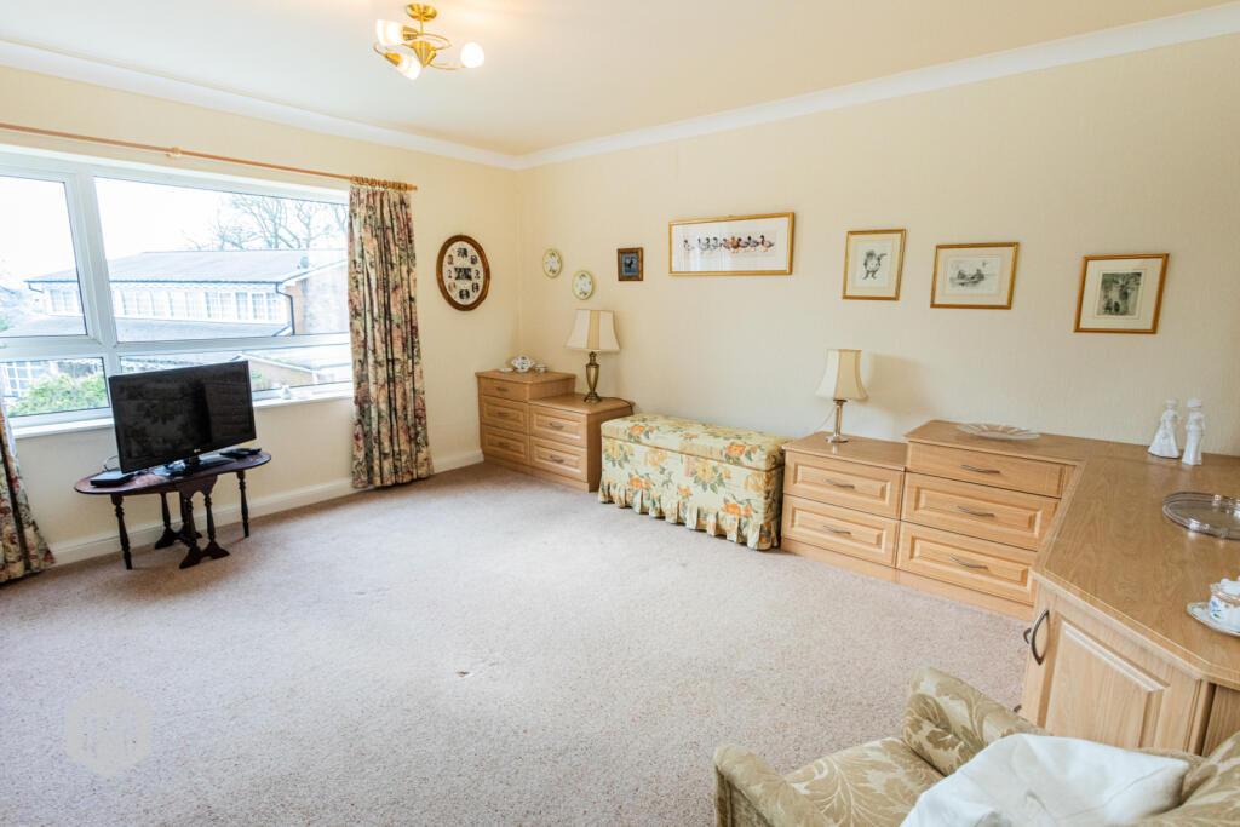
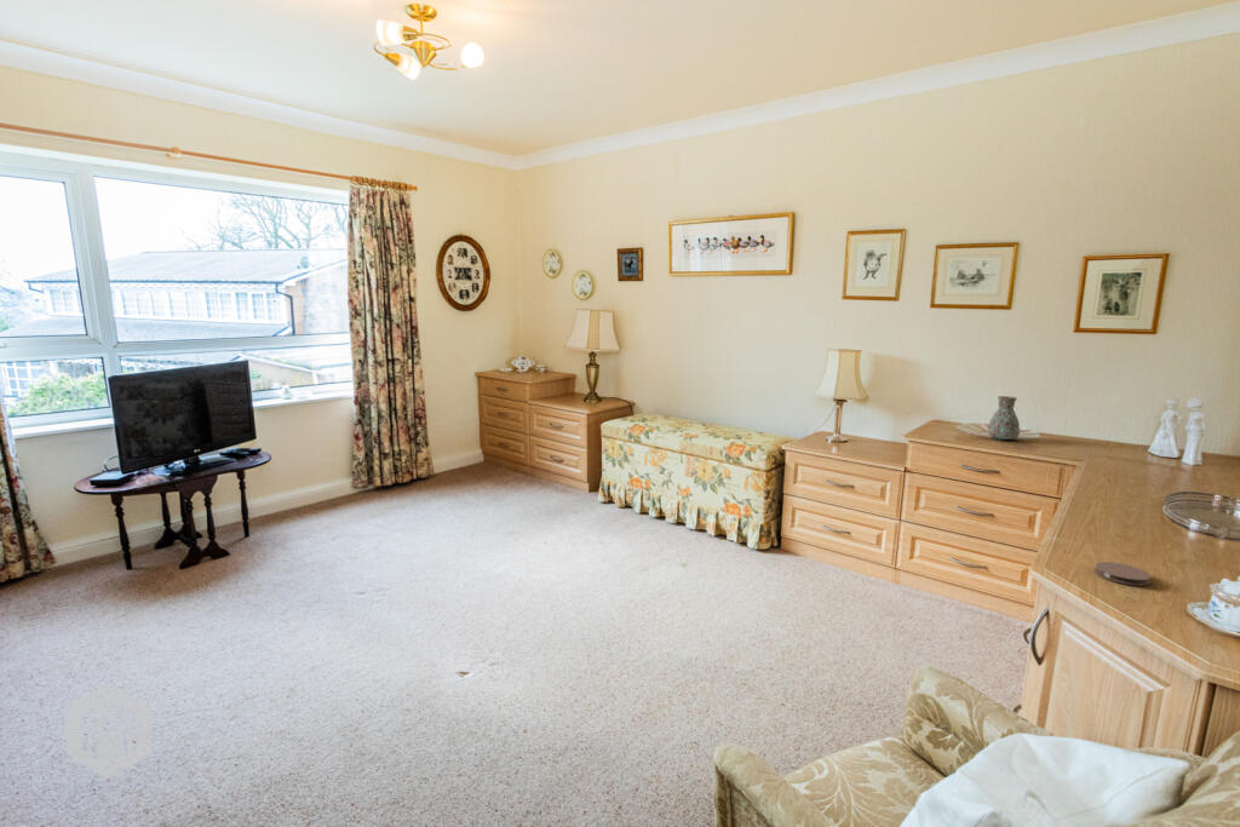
+ coaster [1093,561,1153,587]
+ decorative vase [987,395,1021,441]
